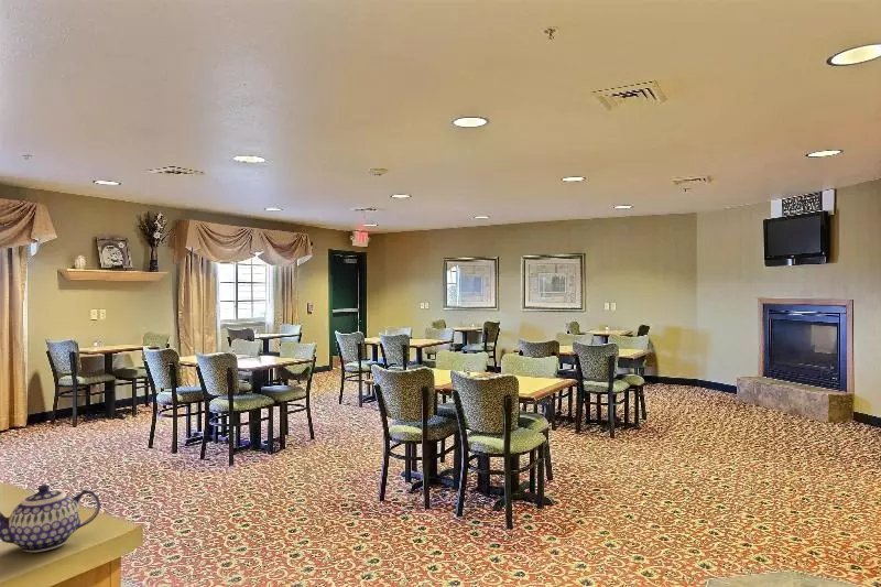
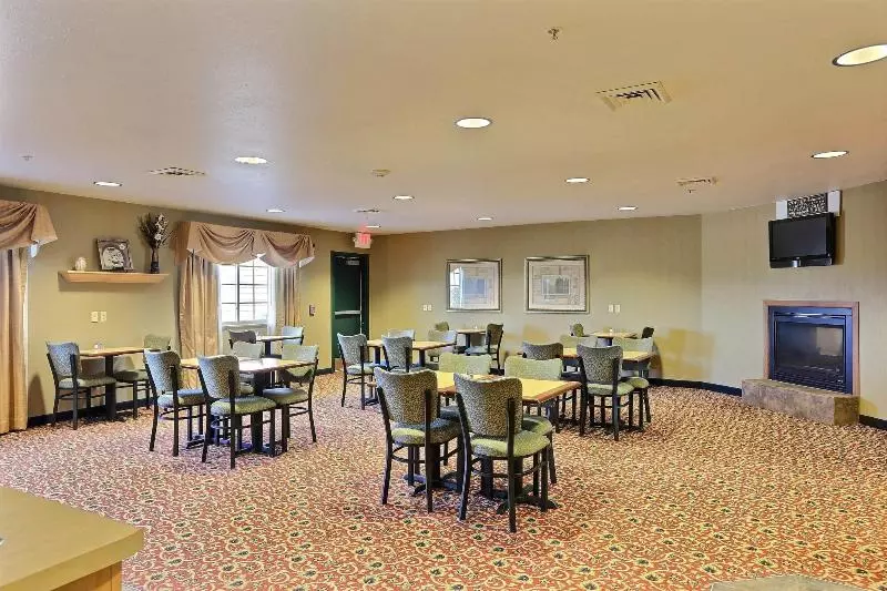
- teapot [0,483,101,553]
